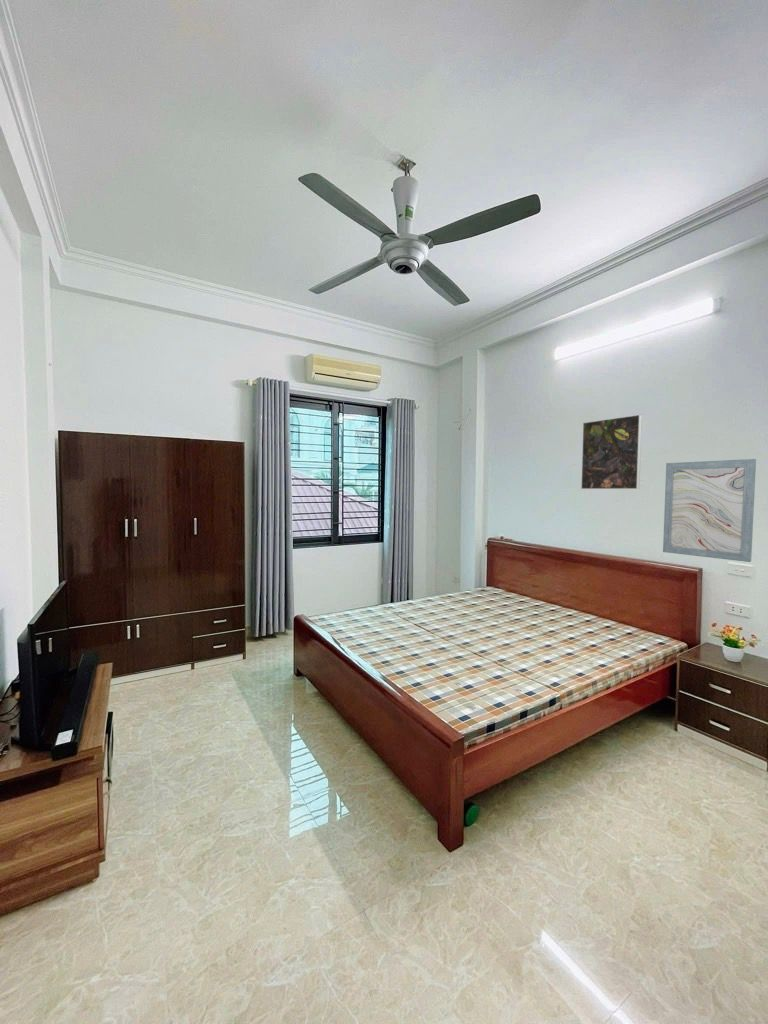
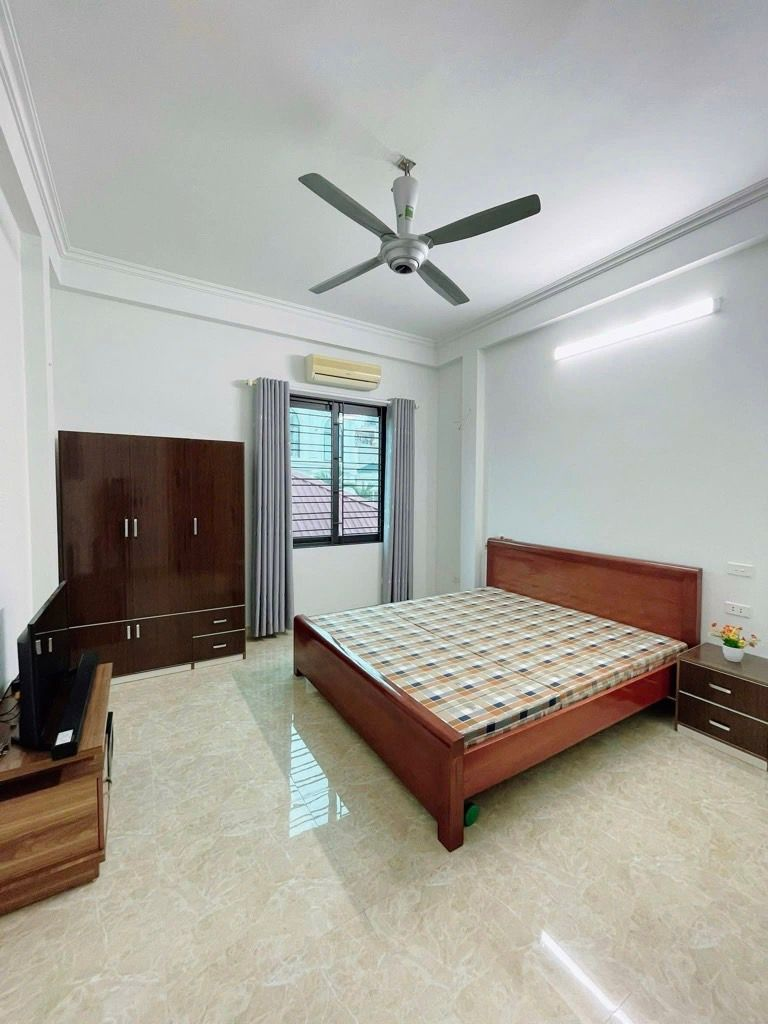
- wall art [662,458,757,563]
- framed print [580,414,643,490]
